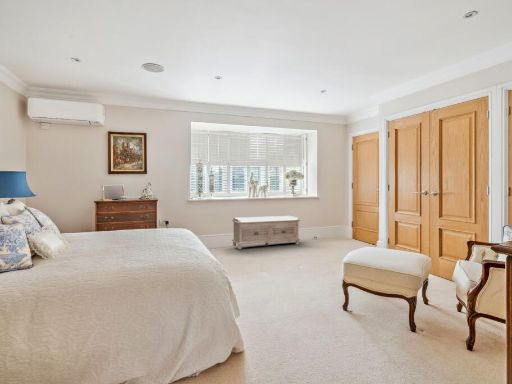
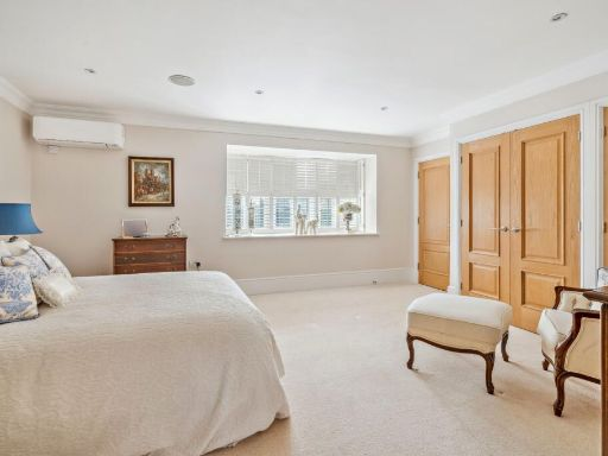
- bench [231,215,301,250]
